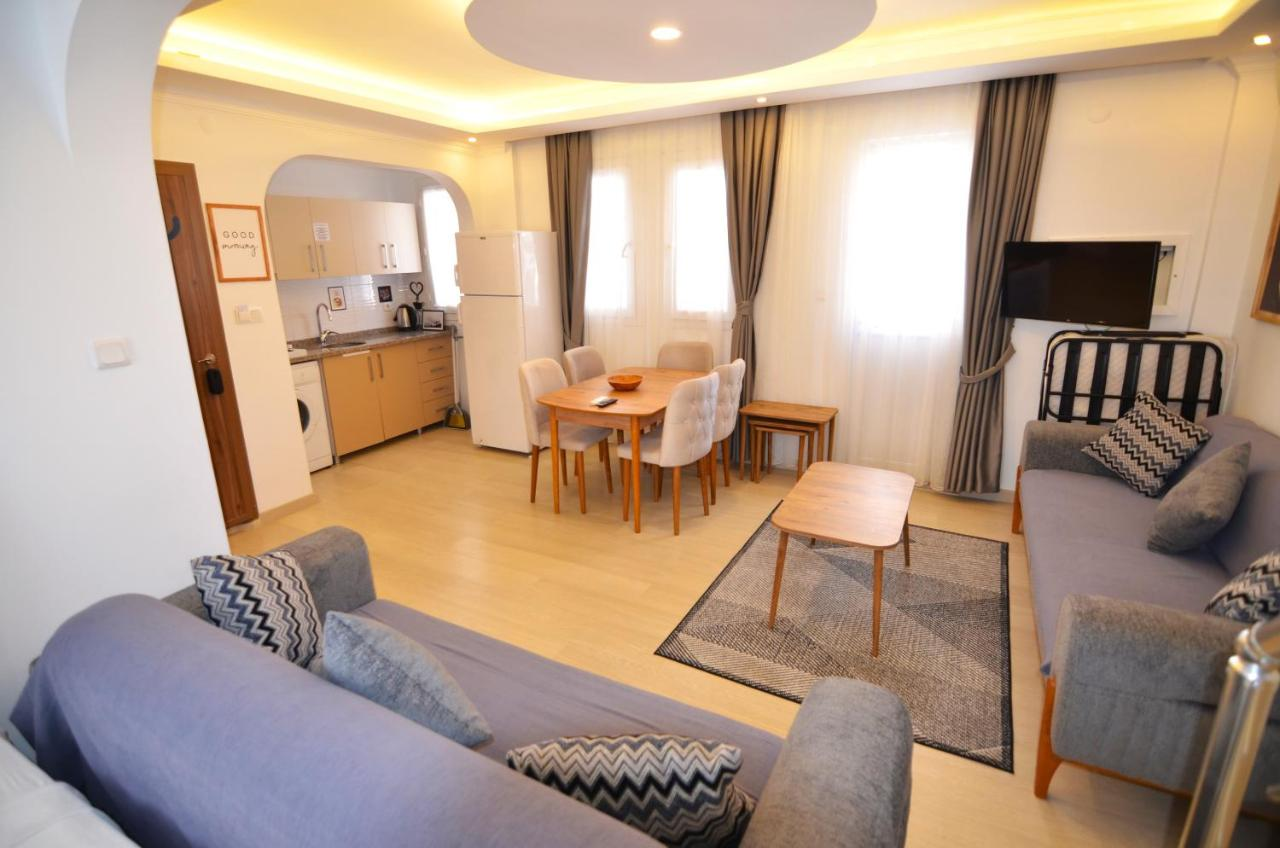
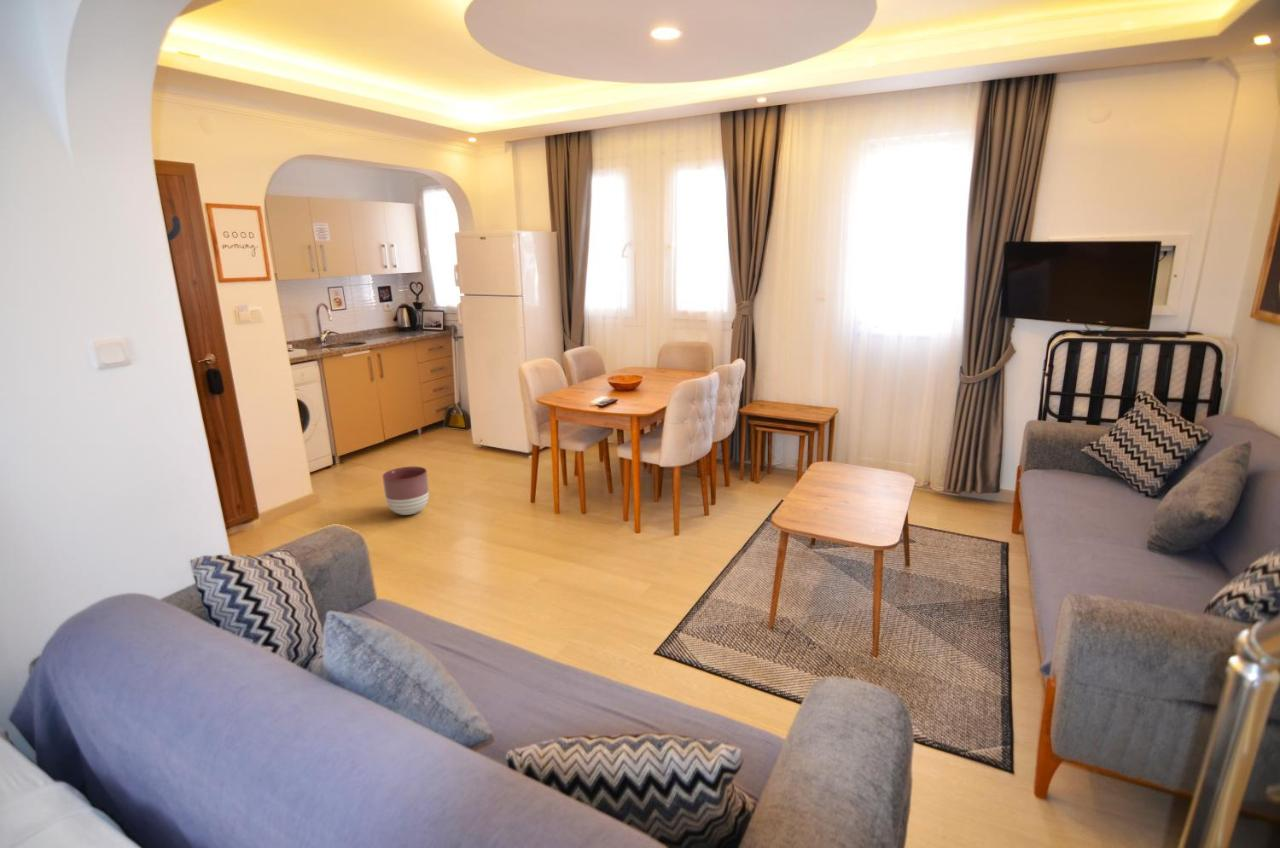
+ planter [382,466,430,516]
